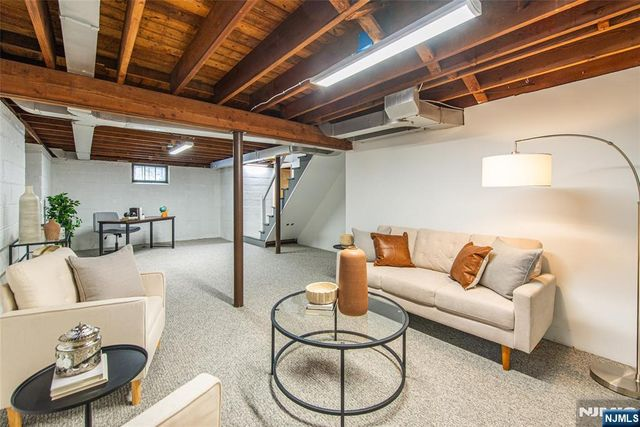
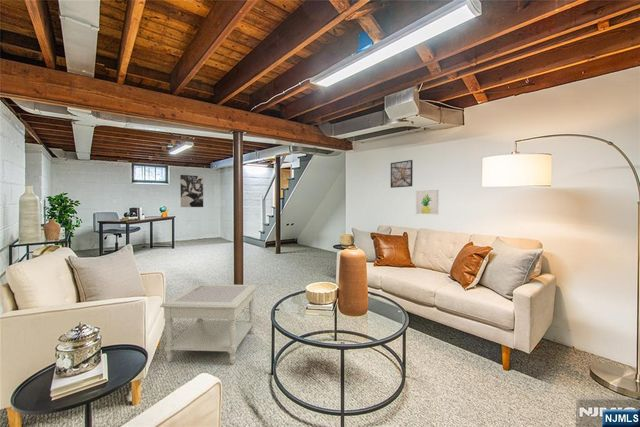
+ side table [159,283,258,365]
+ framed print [390,159,414,189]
+ wall art [179,174,204,208]
+ wall art [415,189,439,215]
